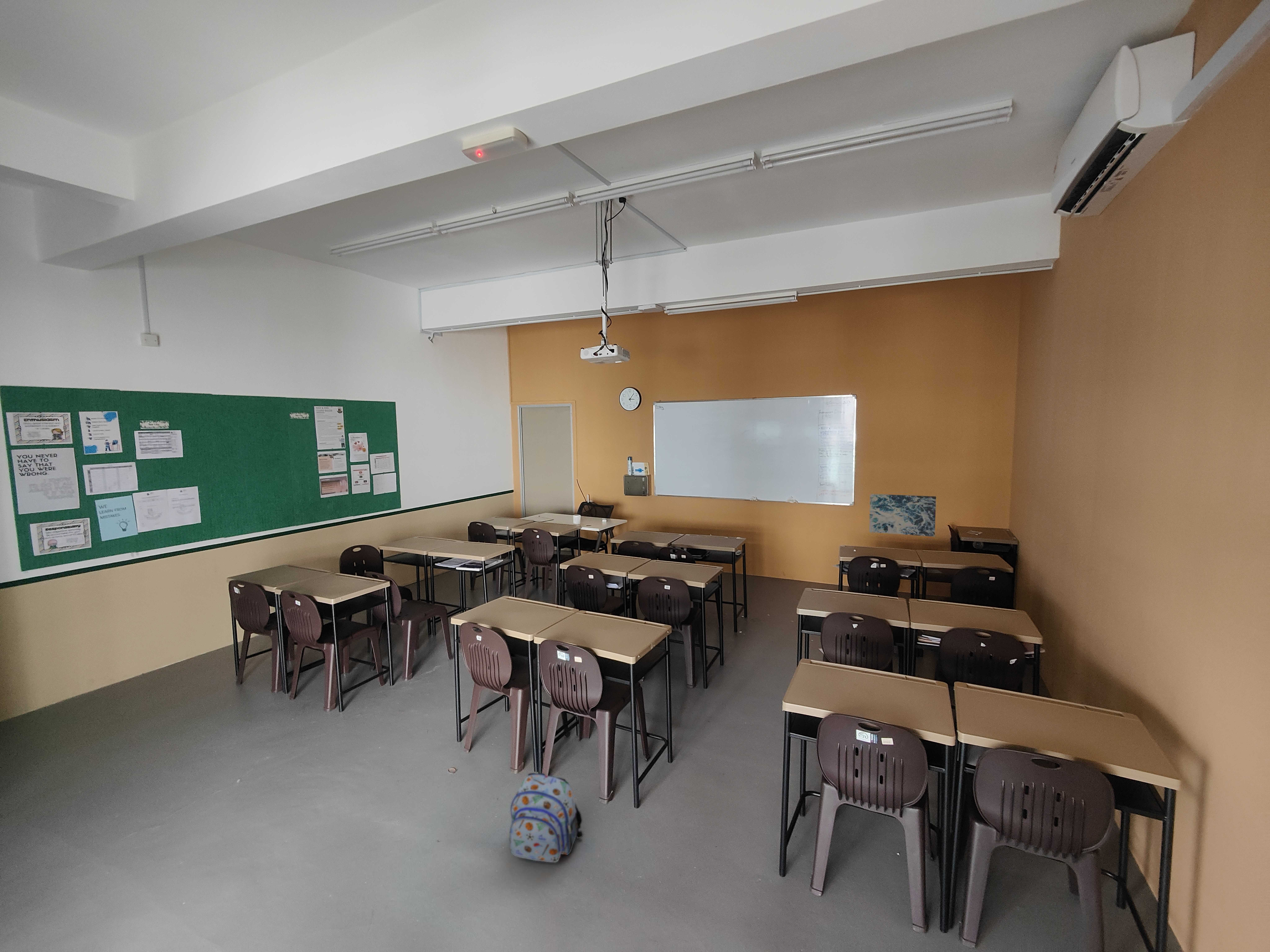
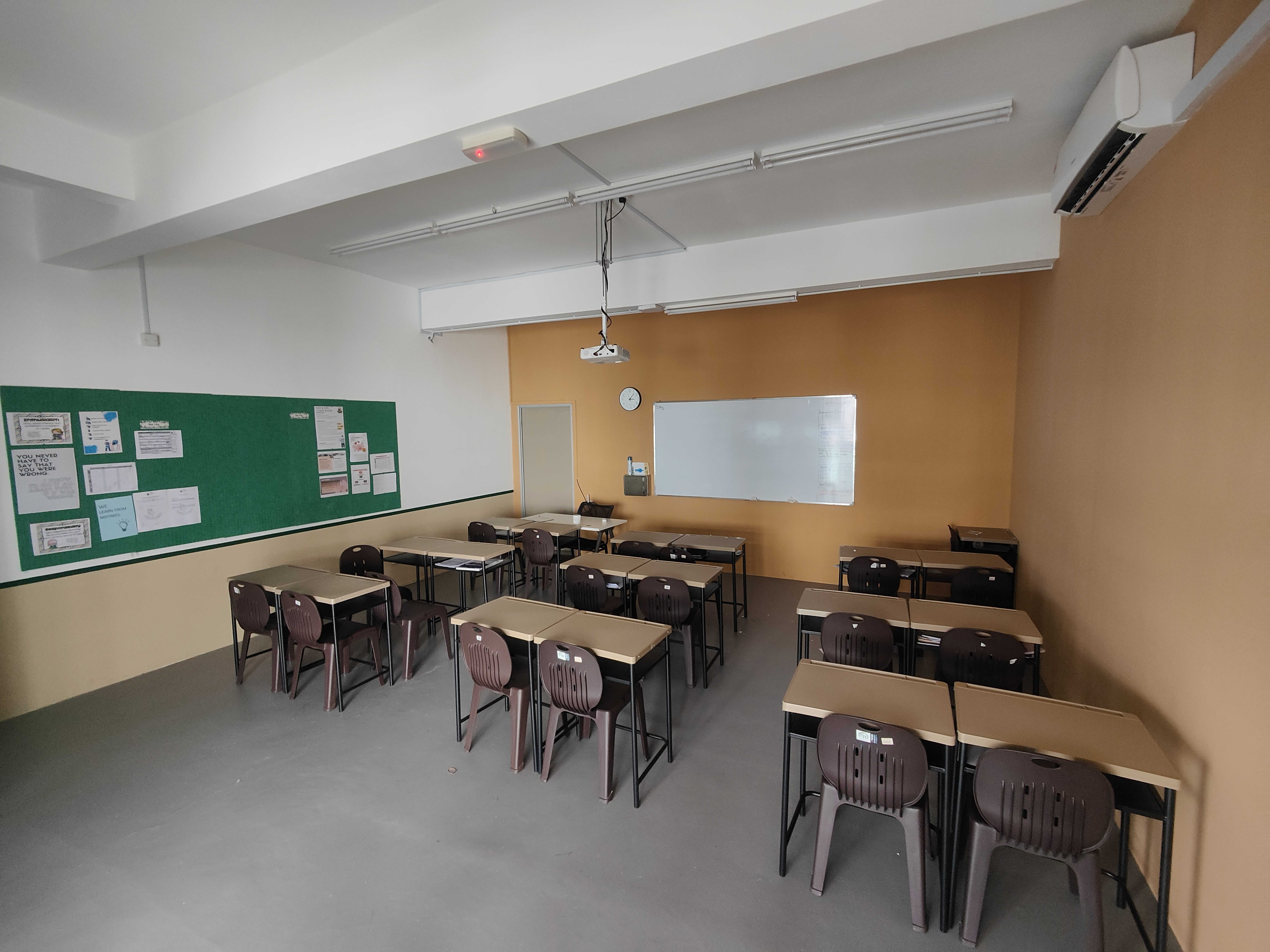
- backpack [509,773,583,863]
- wall art [869,494,936,537]
